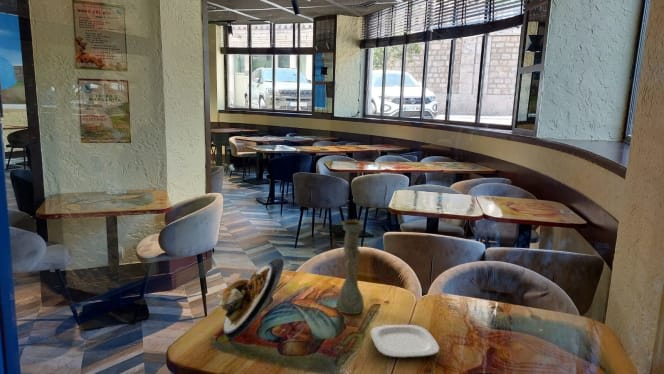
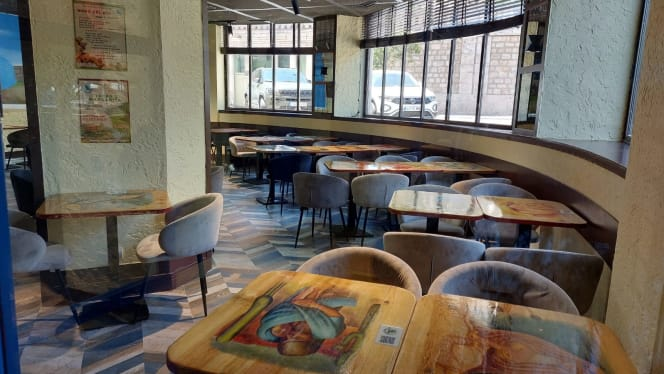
- vase [336,218,365,315]
- plate [217,257,284,341]
- plate [369,324,440,359]
